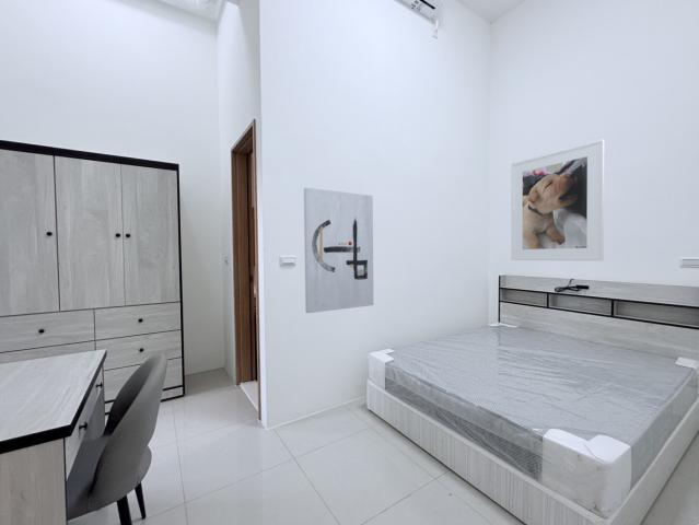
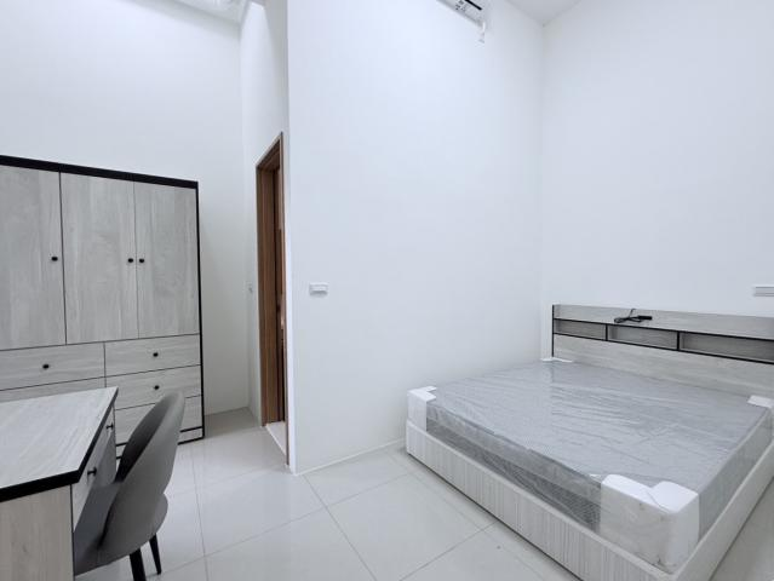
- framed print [511,138,605,261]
- wall art [303,187,375,314]
